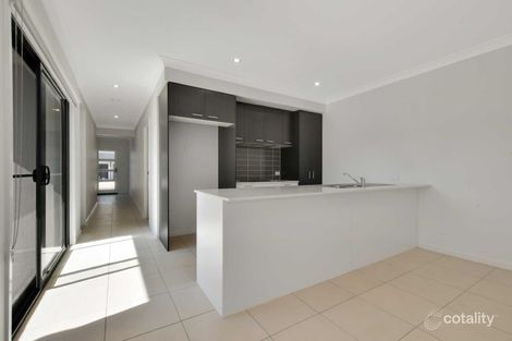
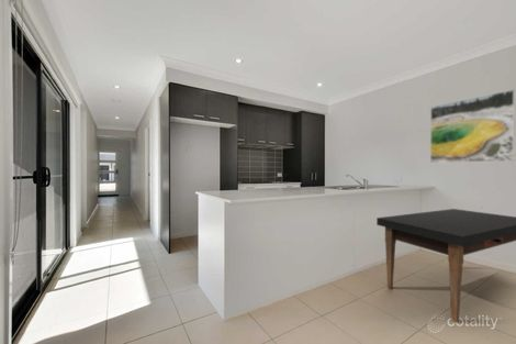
+ dining table [375,208,516,324]
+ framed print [429,89,516,164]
